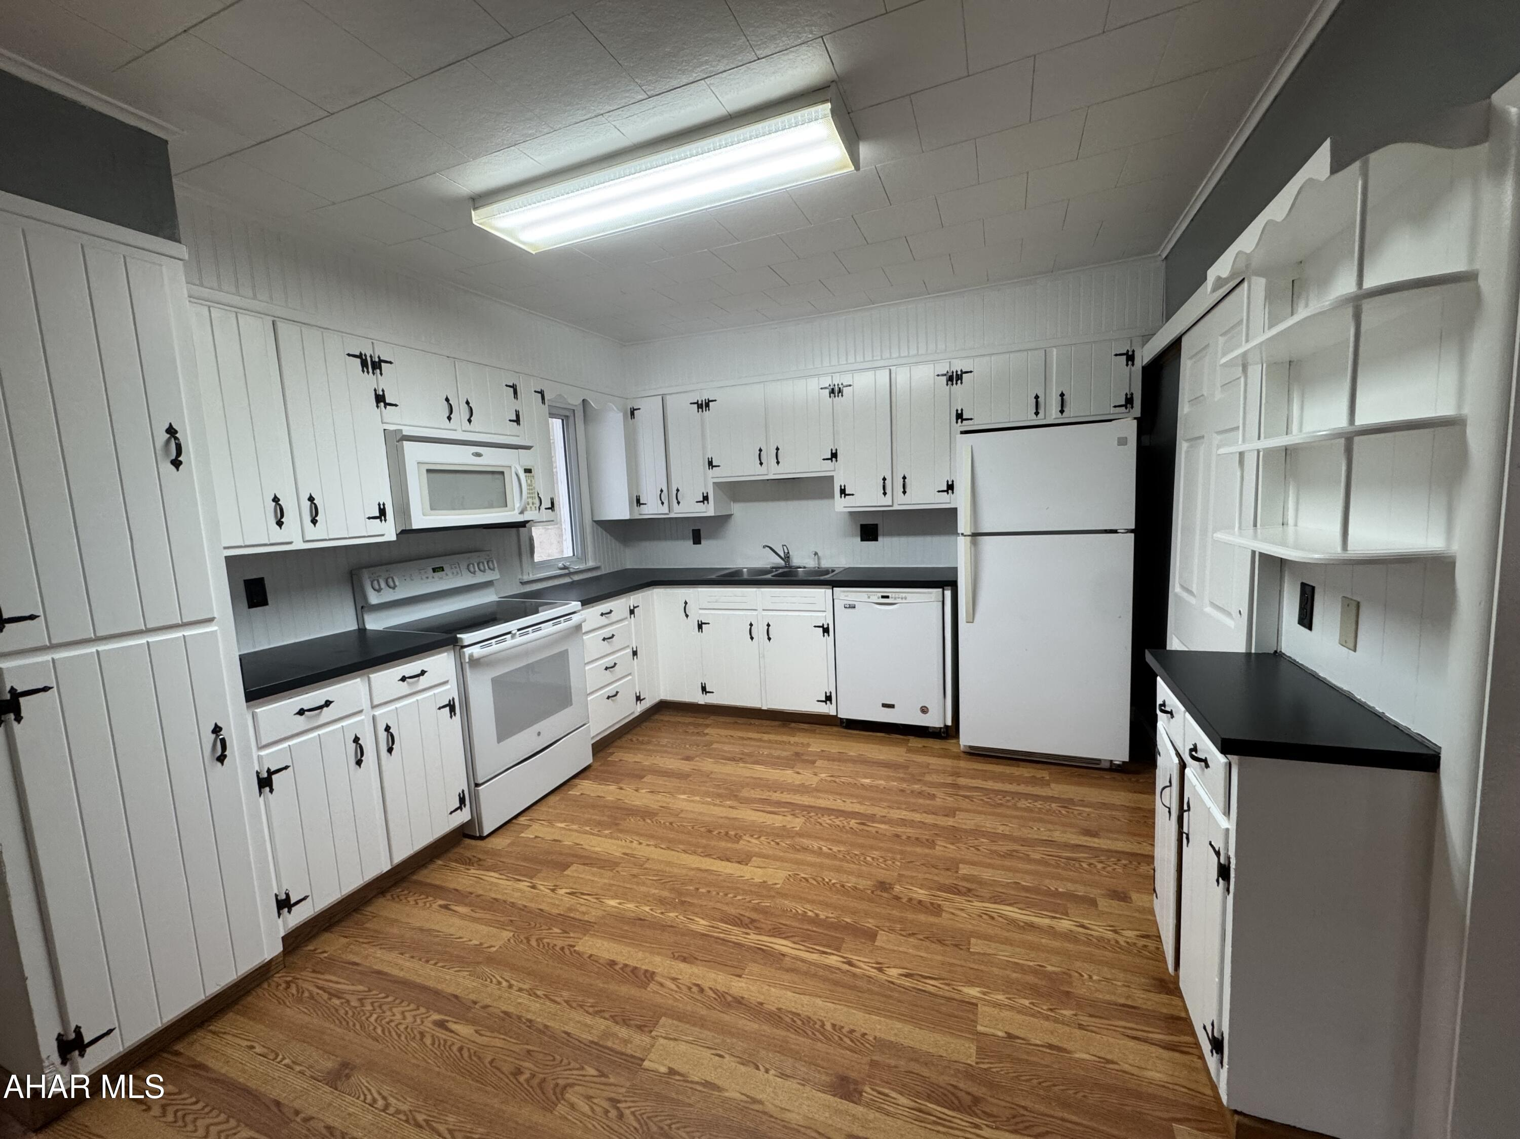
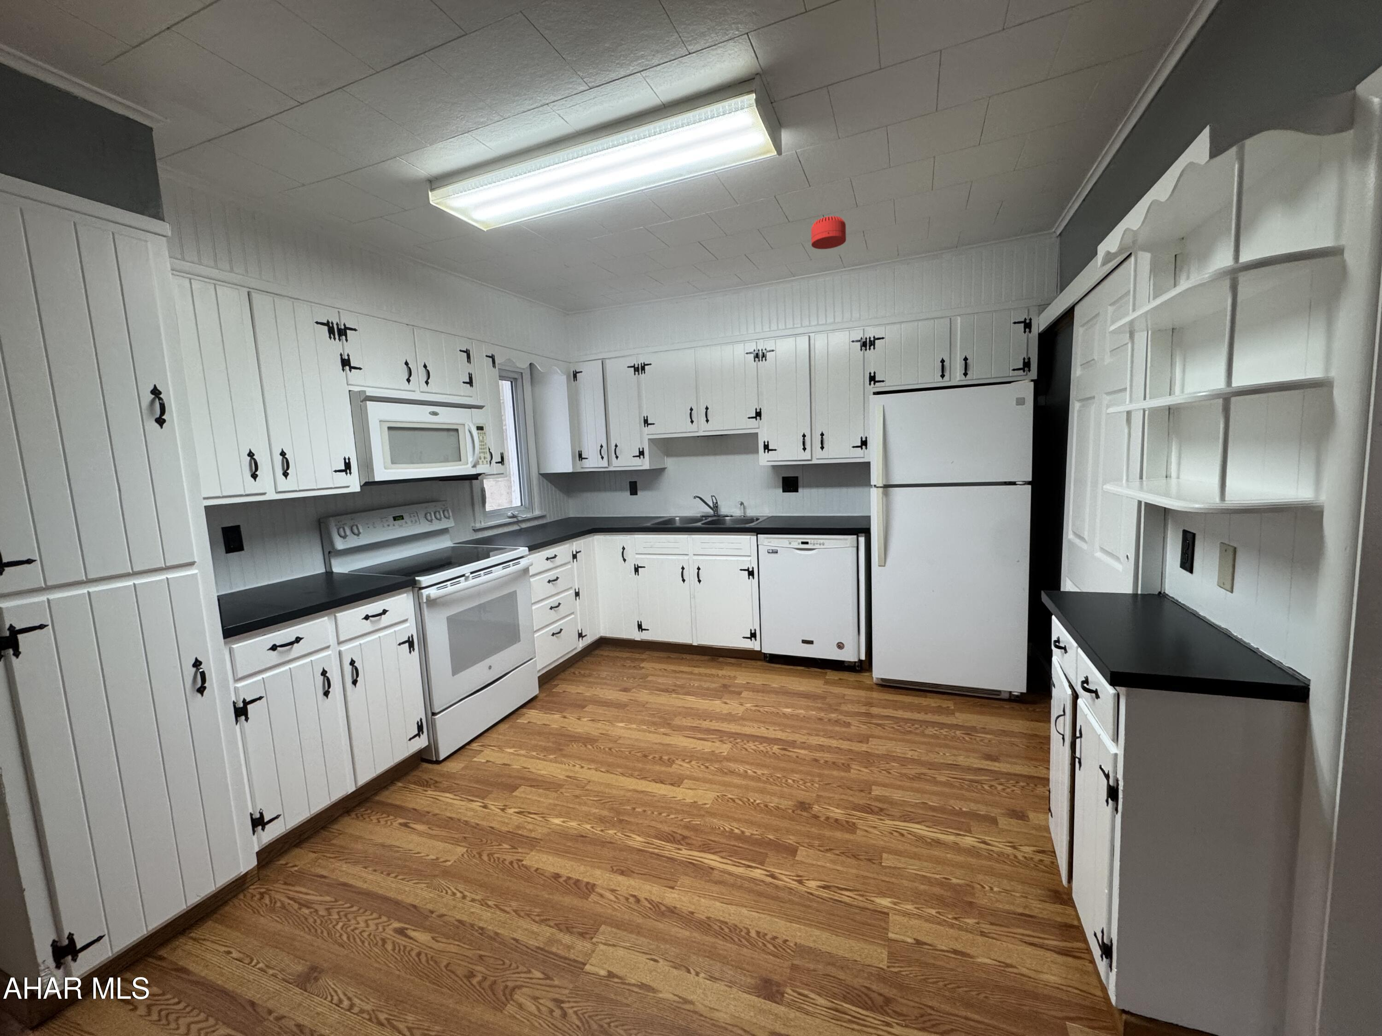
+ smoke detector [811,215,847,249]
